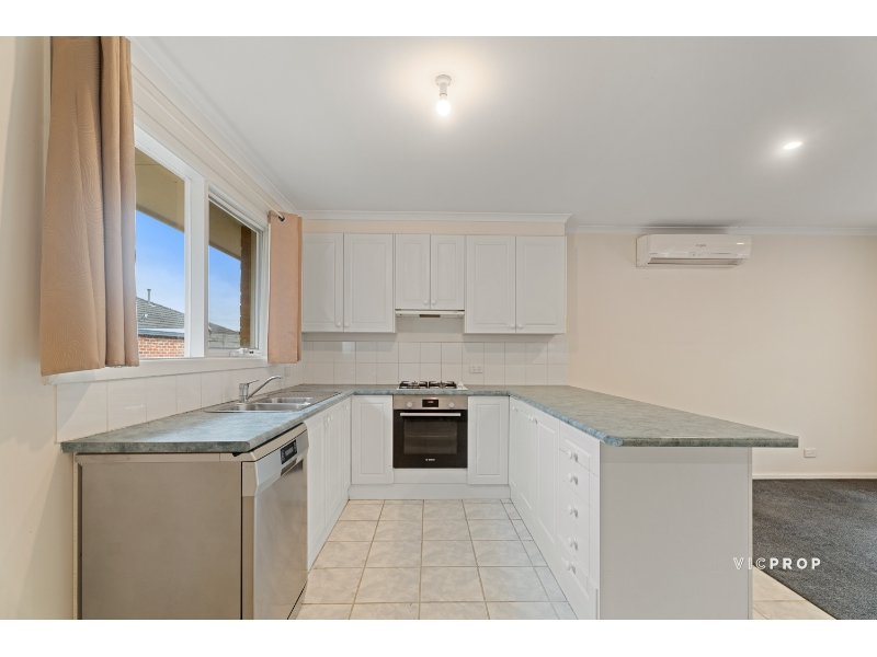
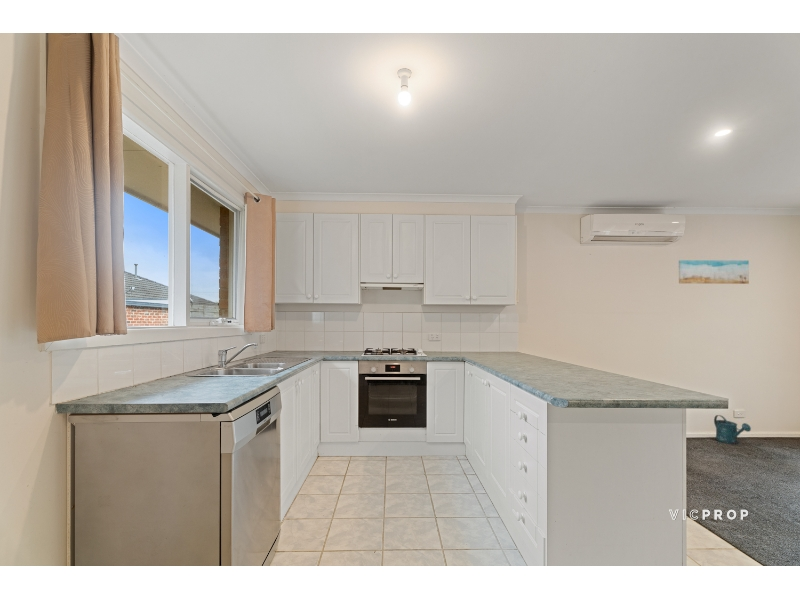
+ wall art [678,259,750,285]
+ watering can [713,414,752,445]
